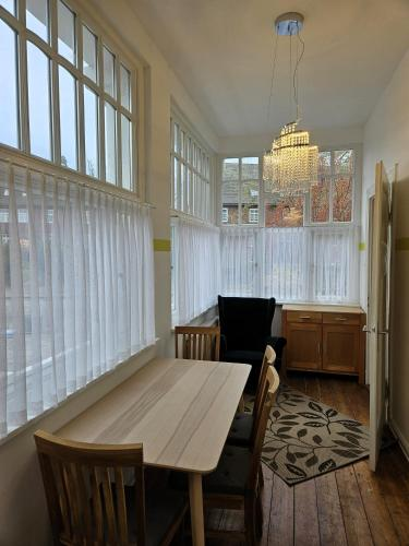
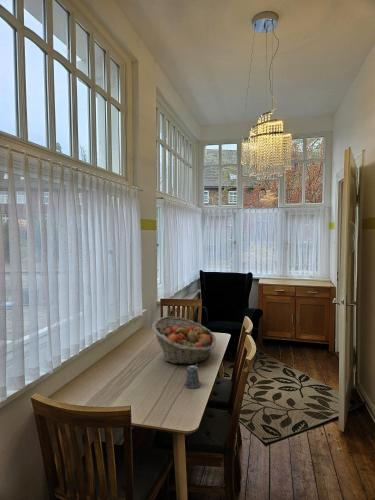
+ fruit basket [151,315,217,365]
+ pepper shaker [183,363,202,389]
